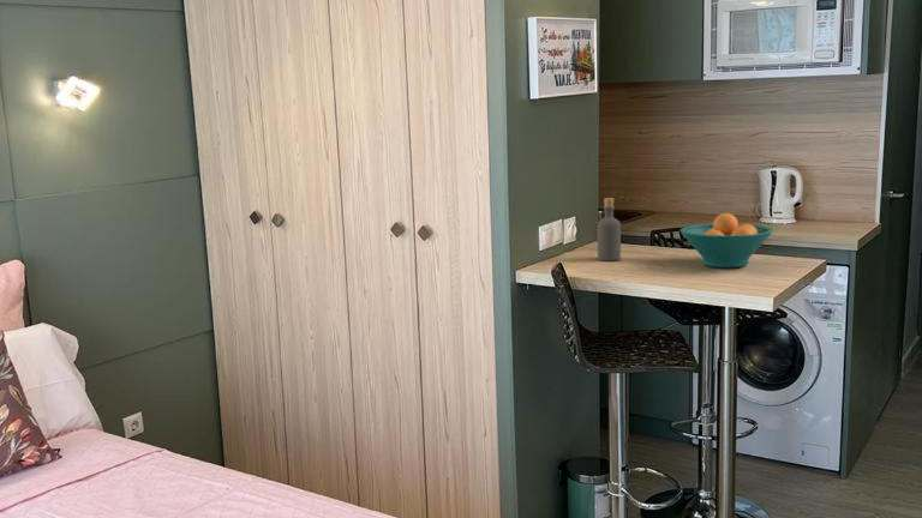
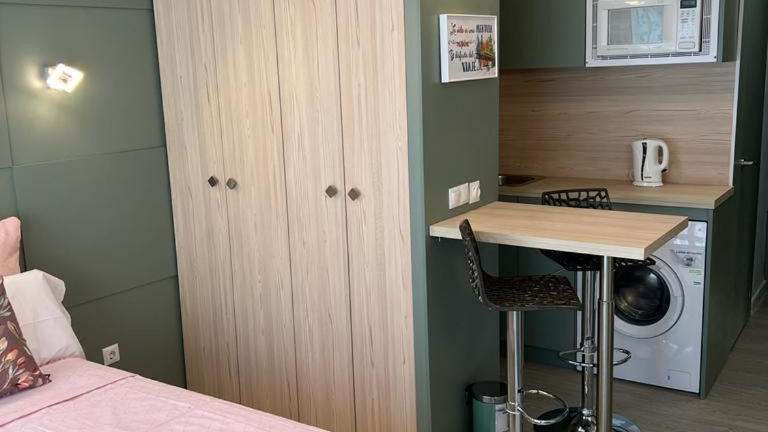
- bottle [597,197,622,261]
- fruit bowl [679,212,774,269]
